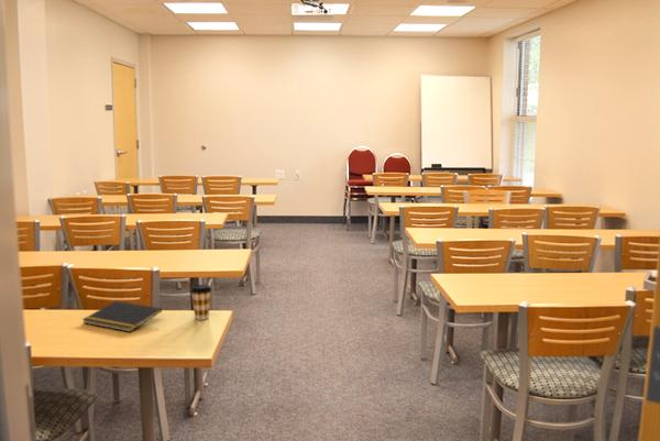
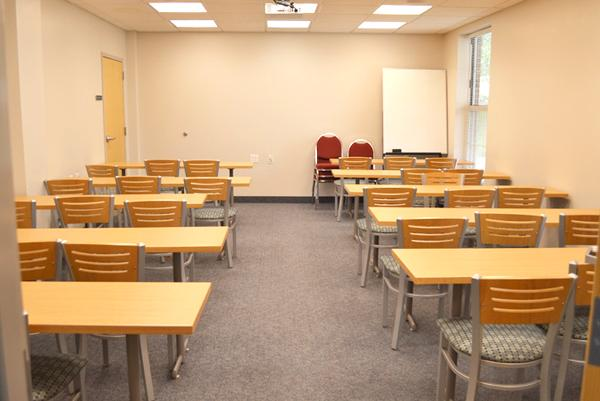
- notepad [81,300,163,333]
- coffee cup [189,284,212,321]
